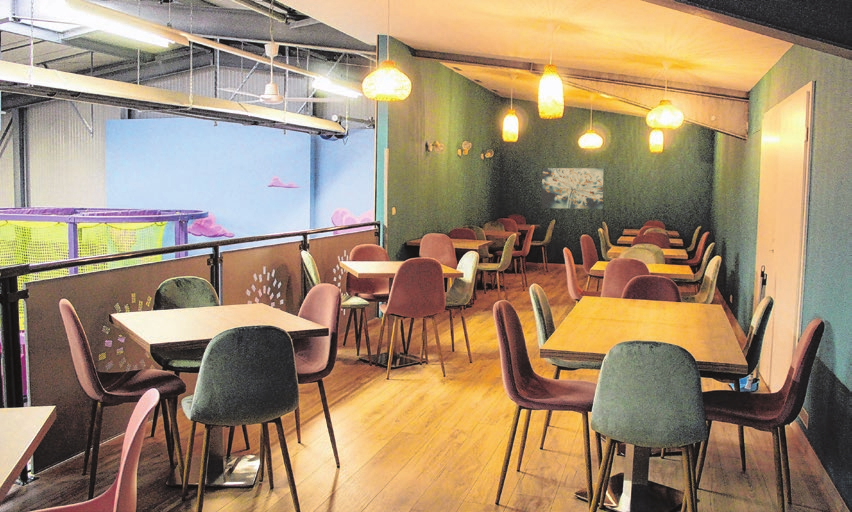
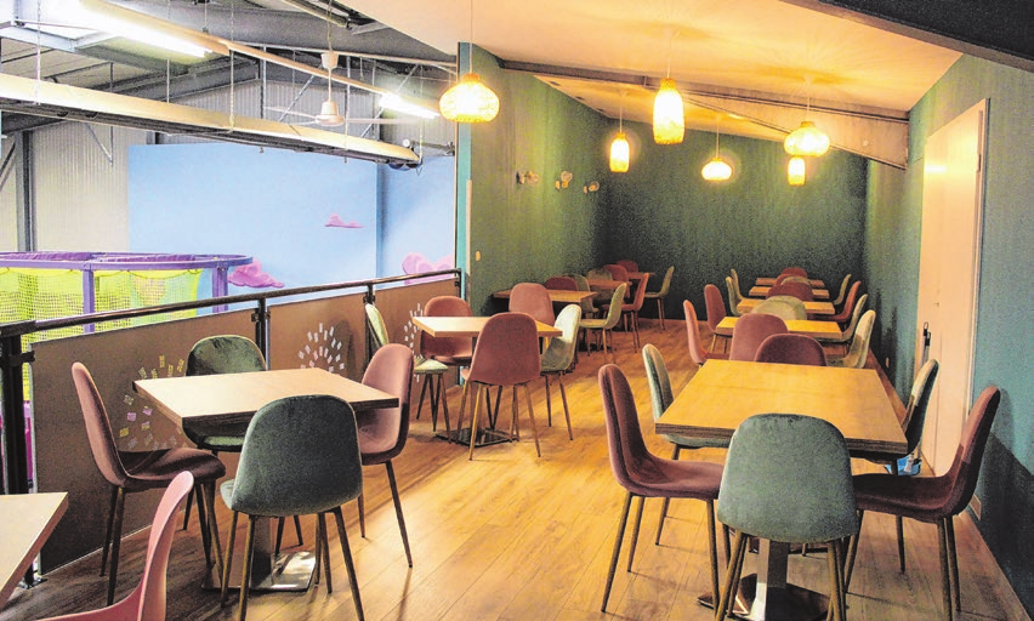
- wall art [541,167,605,210]
